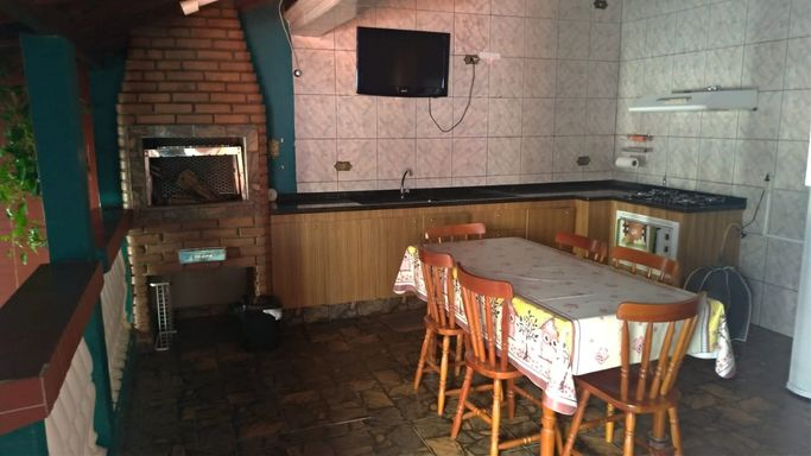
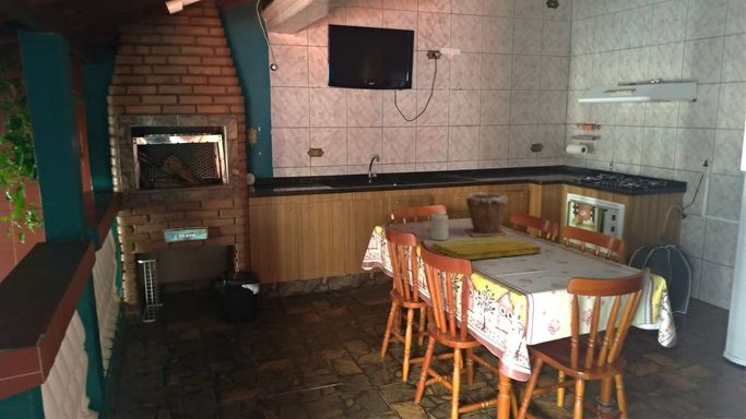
+ plant pot [463,191,510,238]
+ candle [429,210,450,241]
+ cutting board [431,236,542,261]
